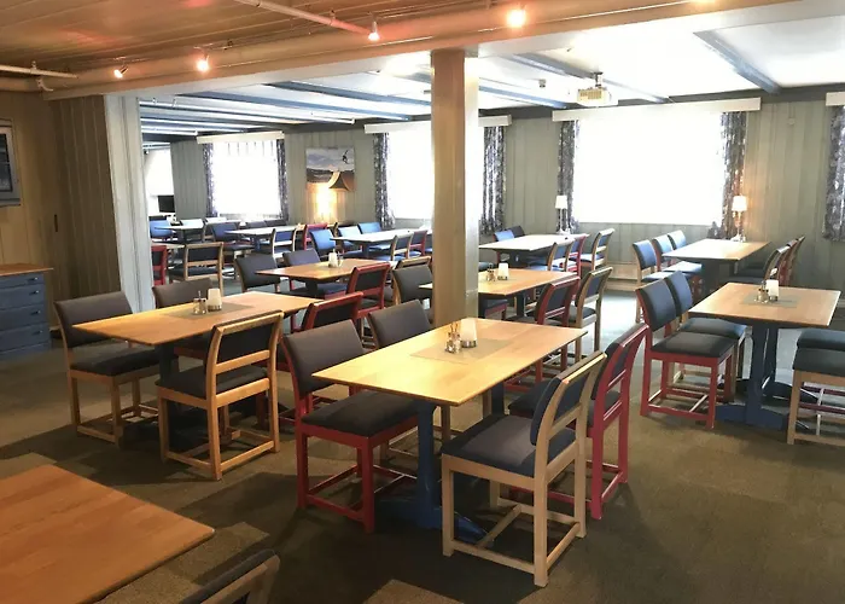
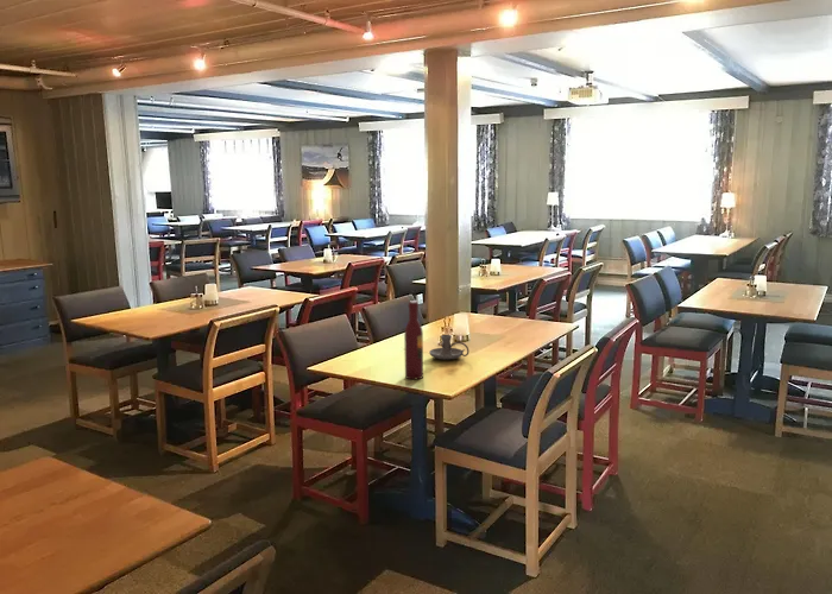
+ candle holder [428,334,469,360]
+ wine bottle [403,299,424,380]
